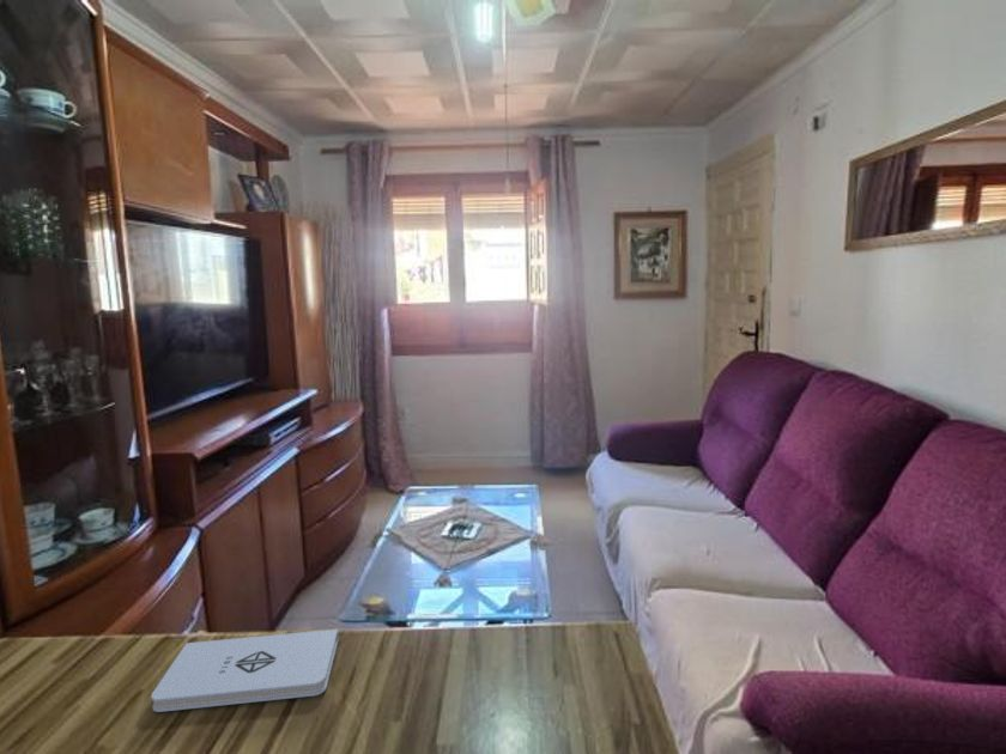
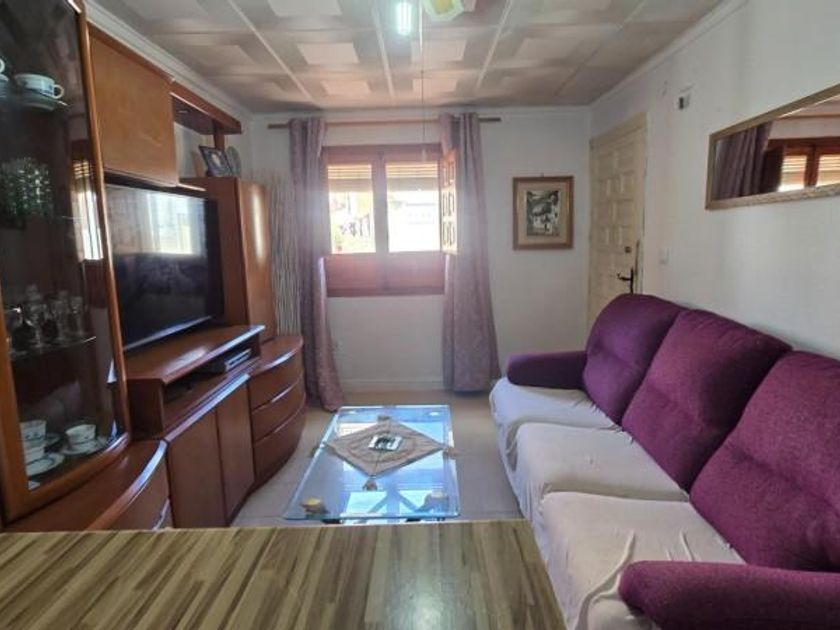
- notepad [150,628,340,713]
